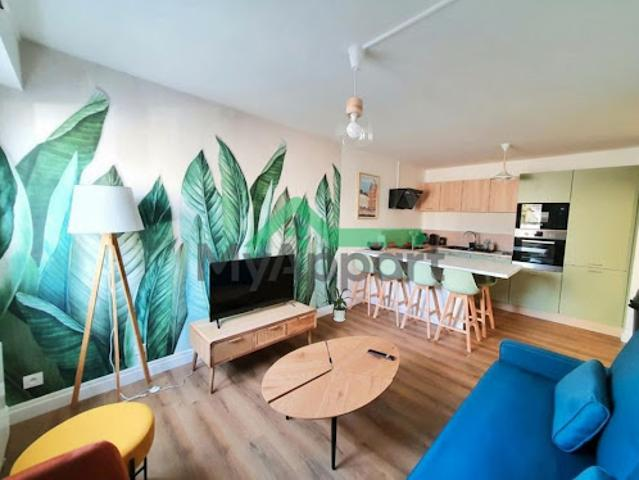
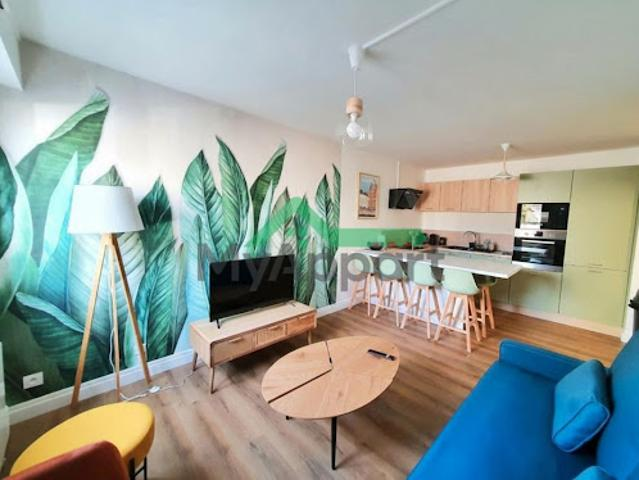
- house plant [322,286,354,323]
